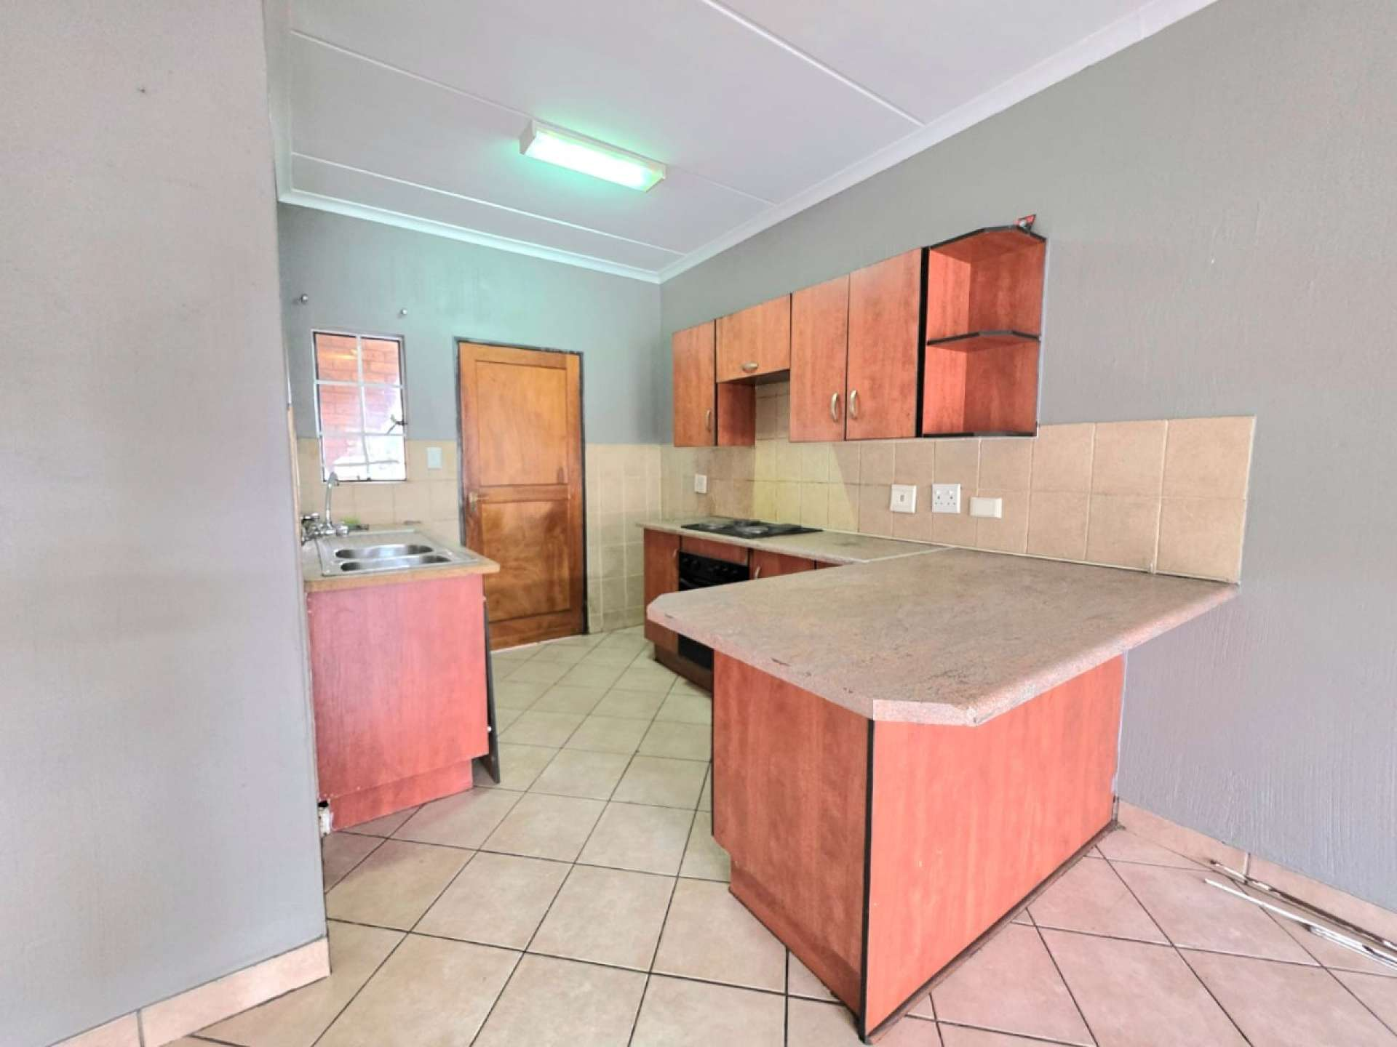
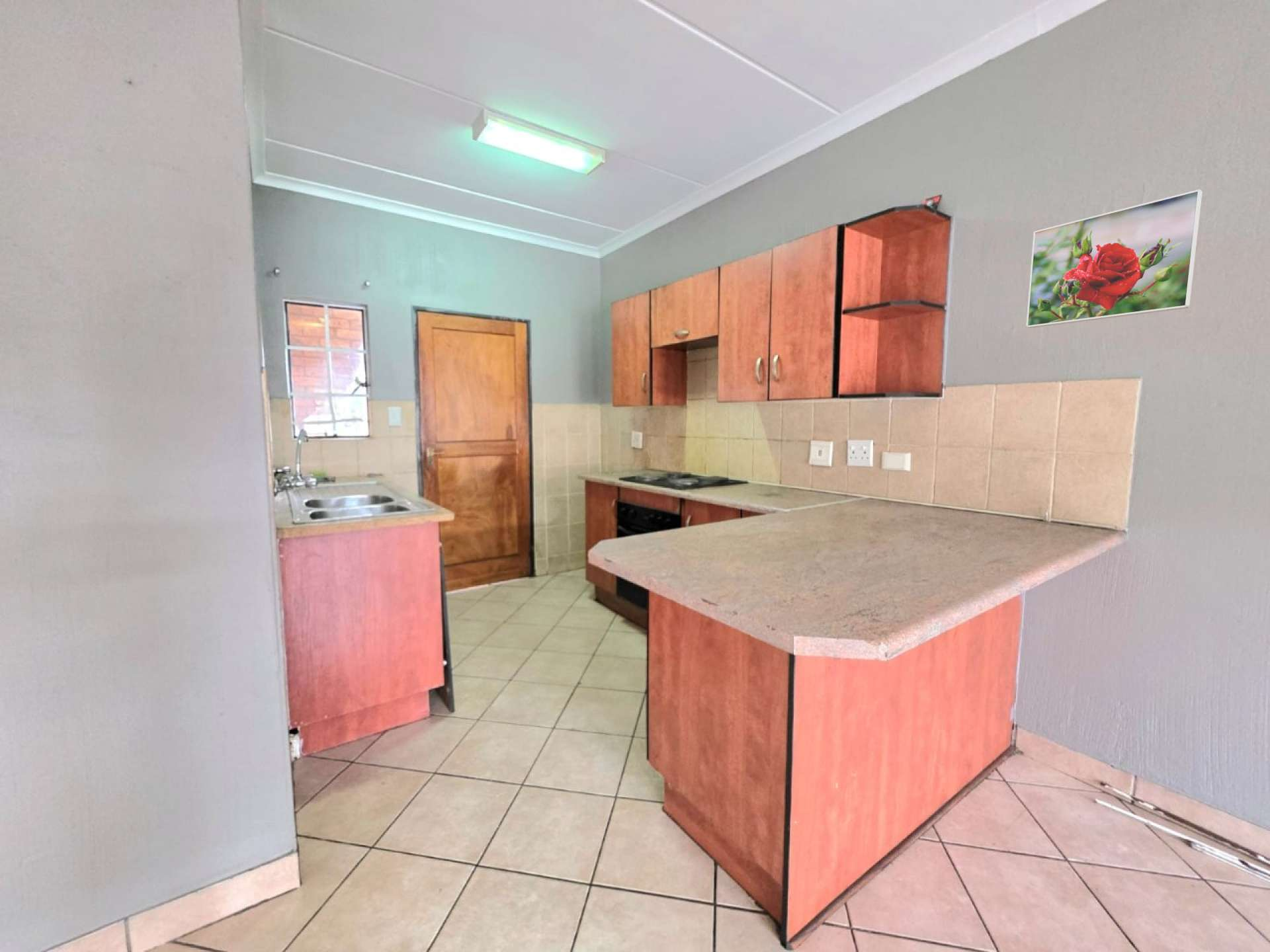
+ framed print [1026,188,1203,329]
